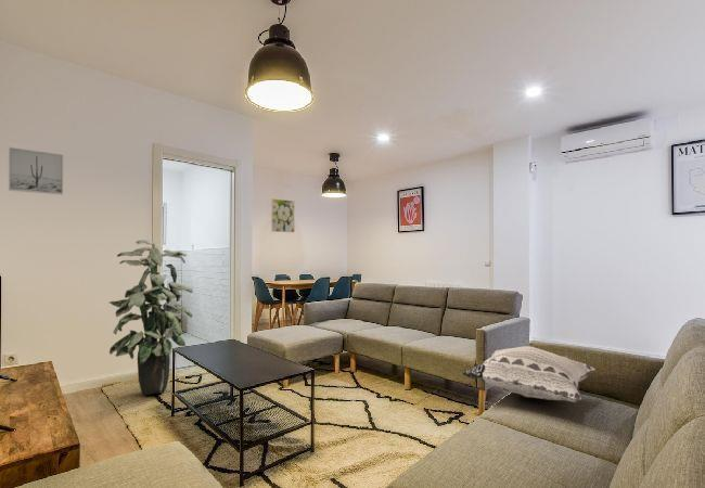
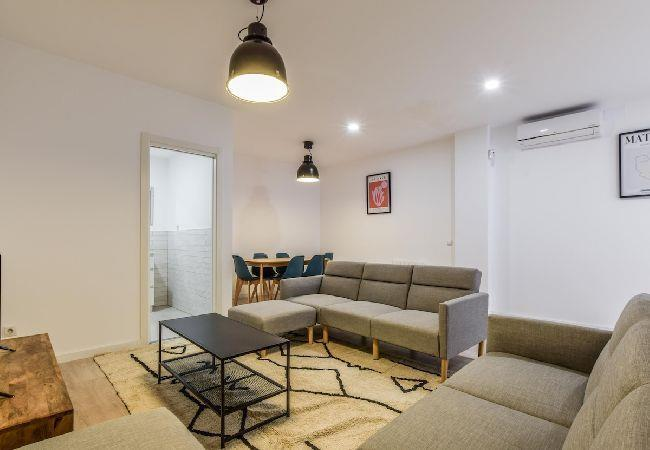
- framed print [270,197,295,233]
- indoor plant [108,239,194,396]
- decorative pillow [461,345,597,403]
- wall art [8,146,64,195]
